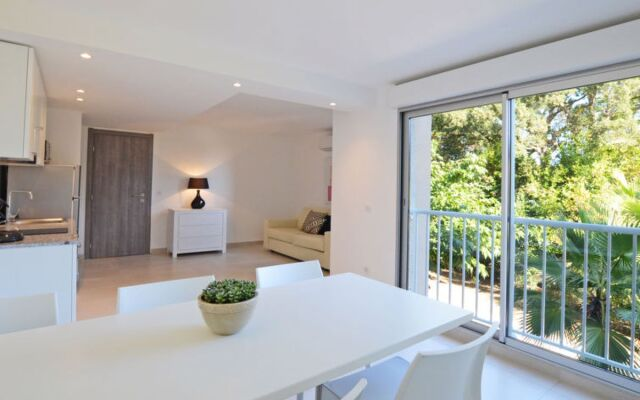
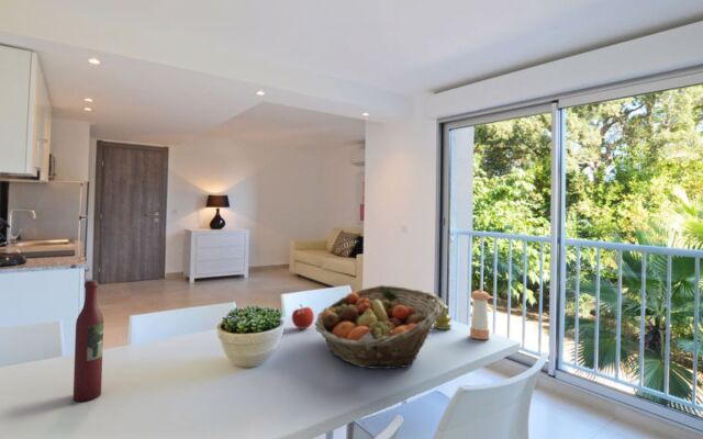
+ fruit basket [314,284,445,370]
+ salt shaker [433,303,453,330]
+ wine bottle [72,279,104,402]
+ pepper shaker [469,289,491,340]
+ fruit [291,303,315,330]
